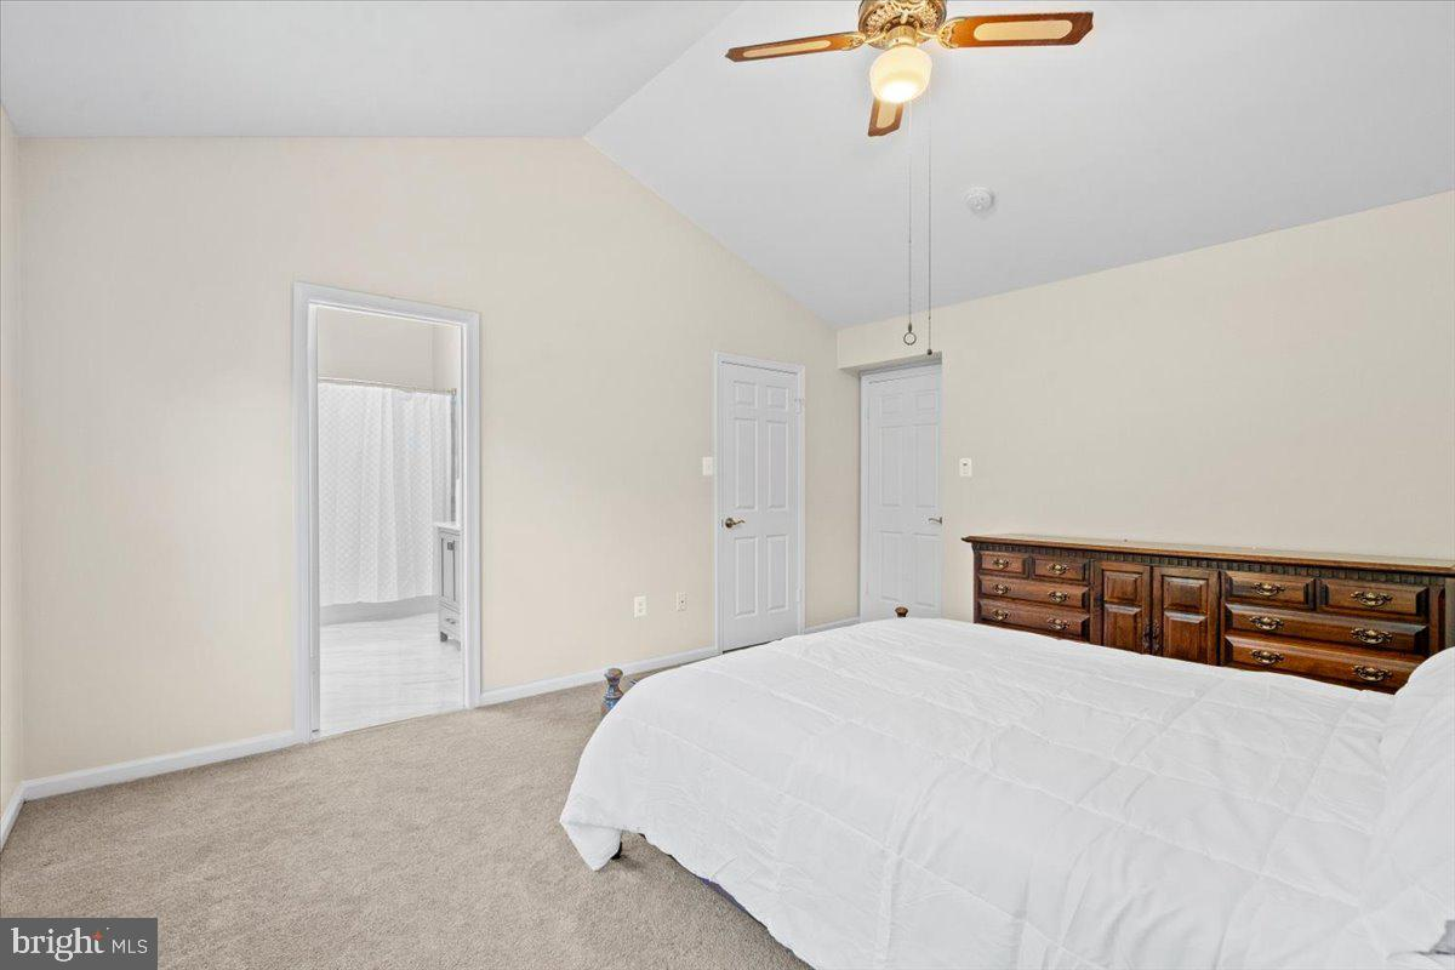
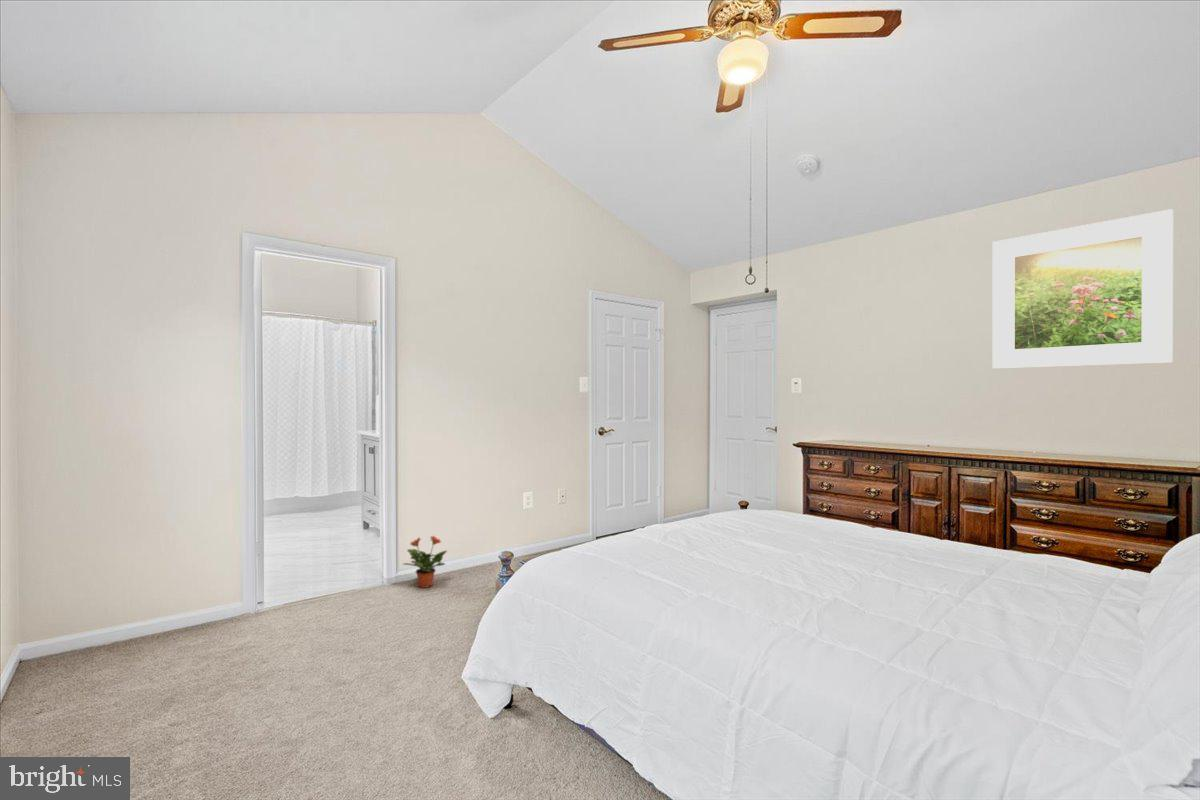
+ potted plant [402,535,448,589]
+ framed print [991,208,1174,370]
